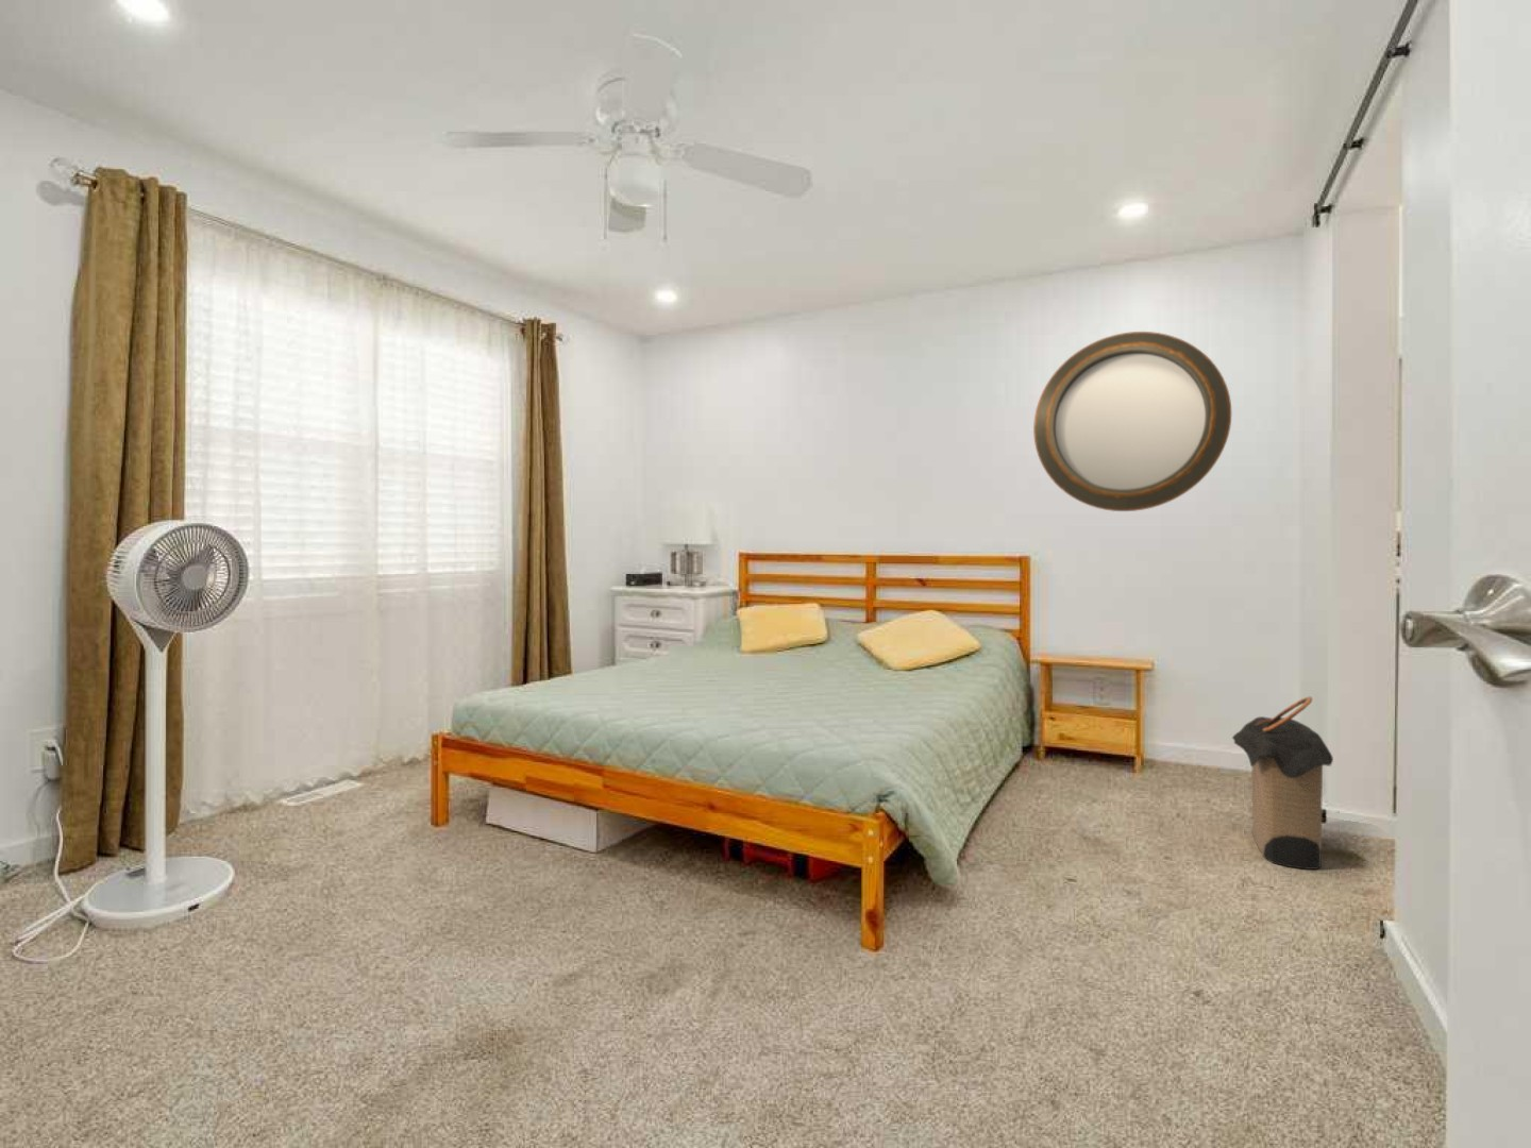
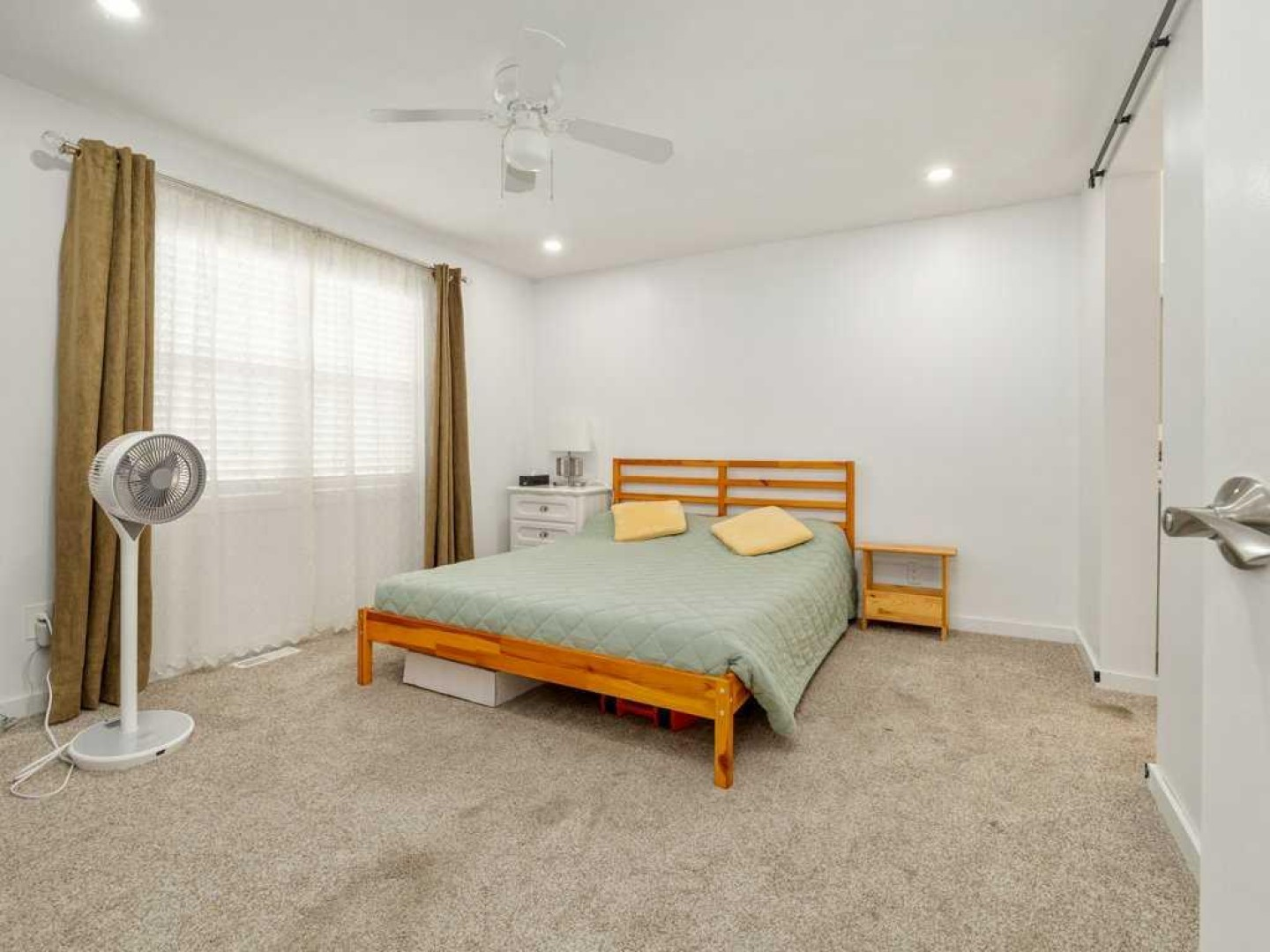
- laundry hamper [1231,695,1335,871]
- home mirror [1032,330,1232,512]
